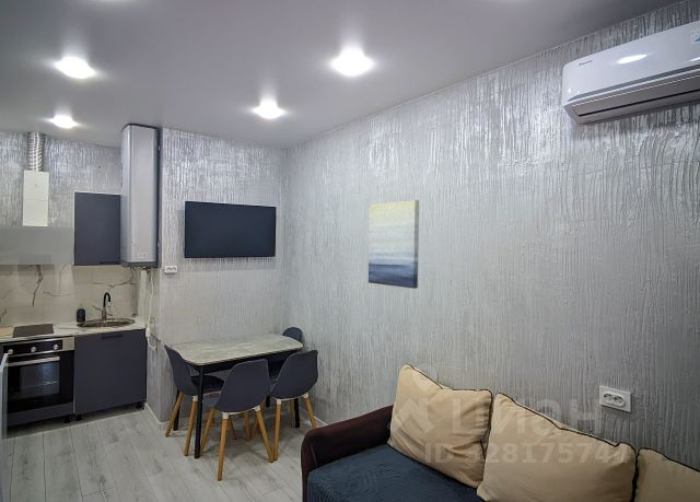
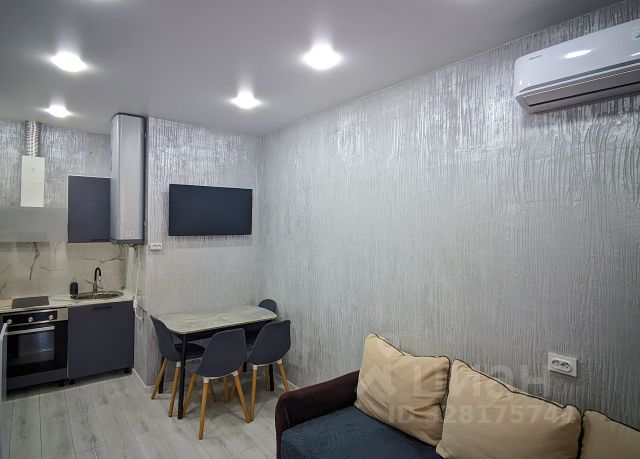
- wall art [368,199,420,290]
